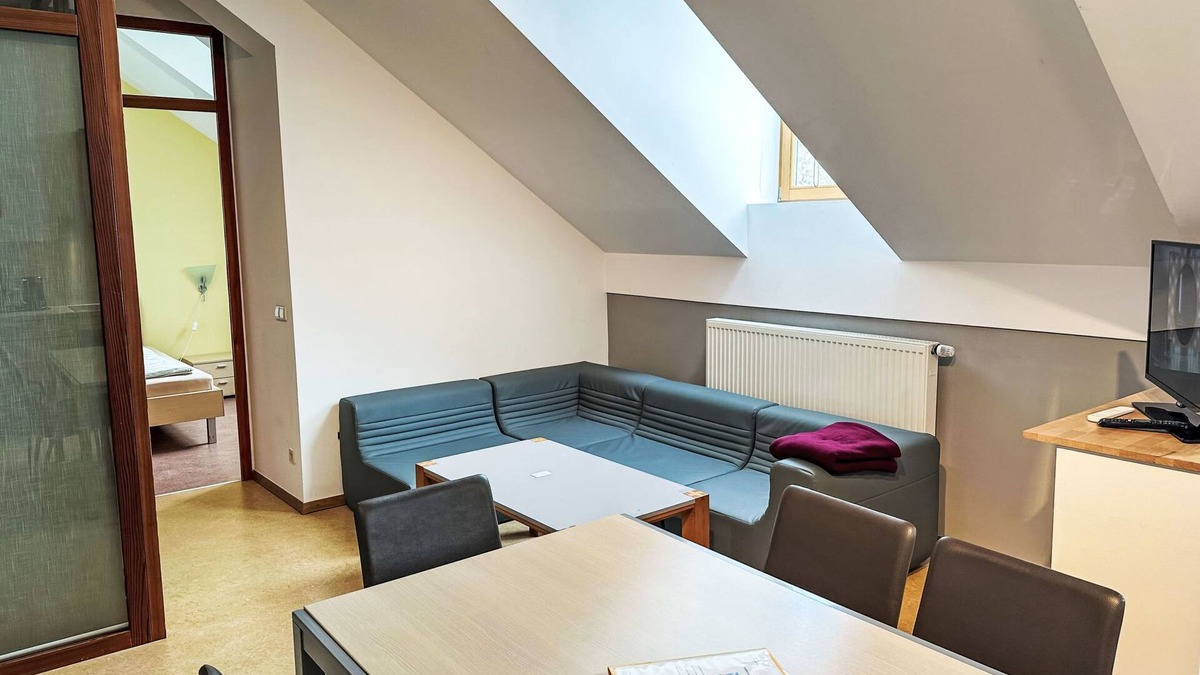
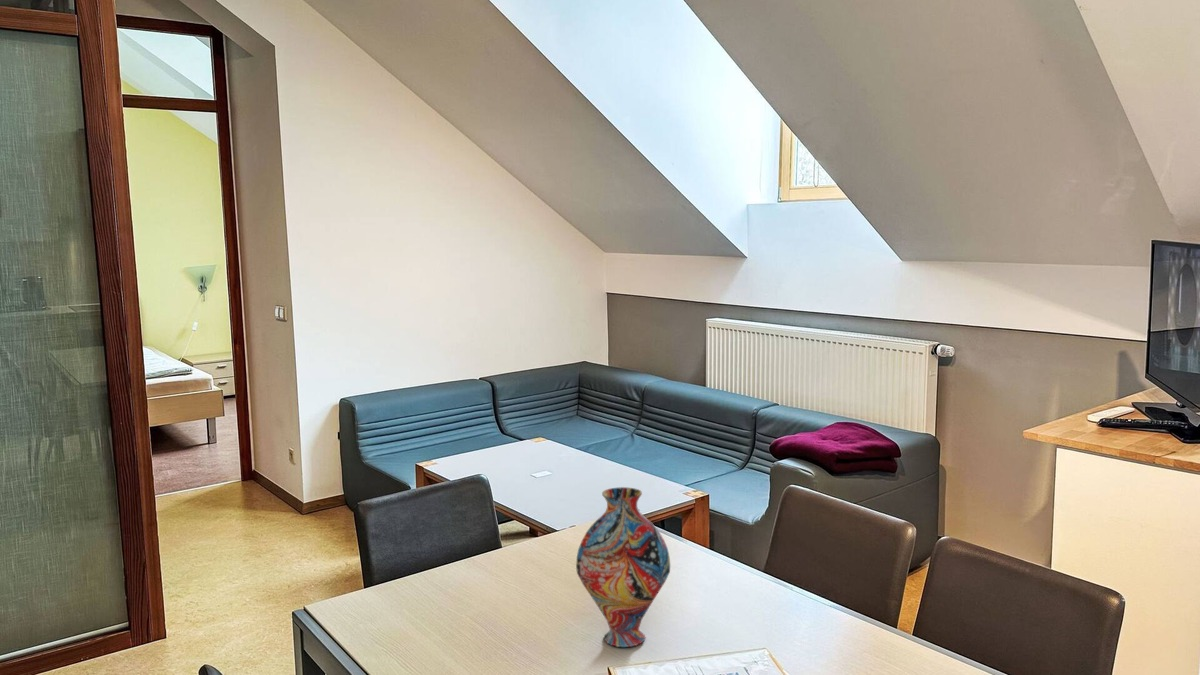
+ vase [575,486,671,648]
